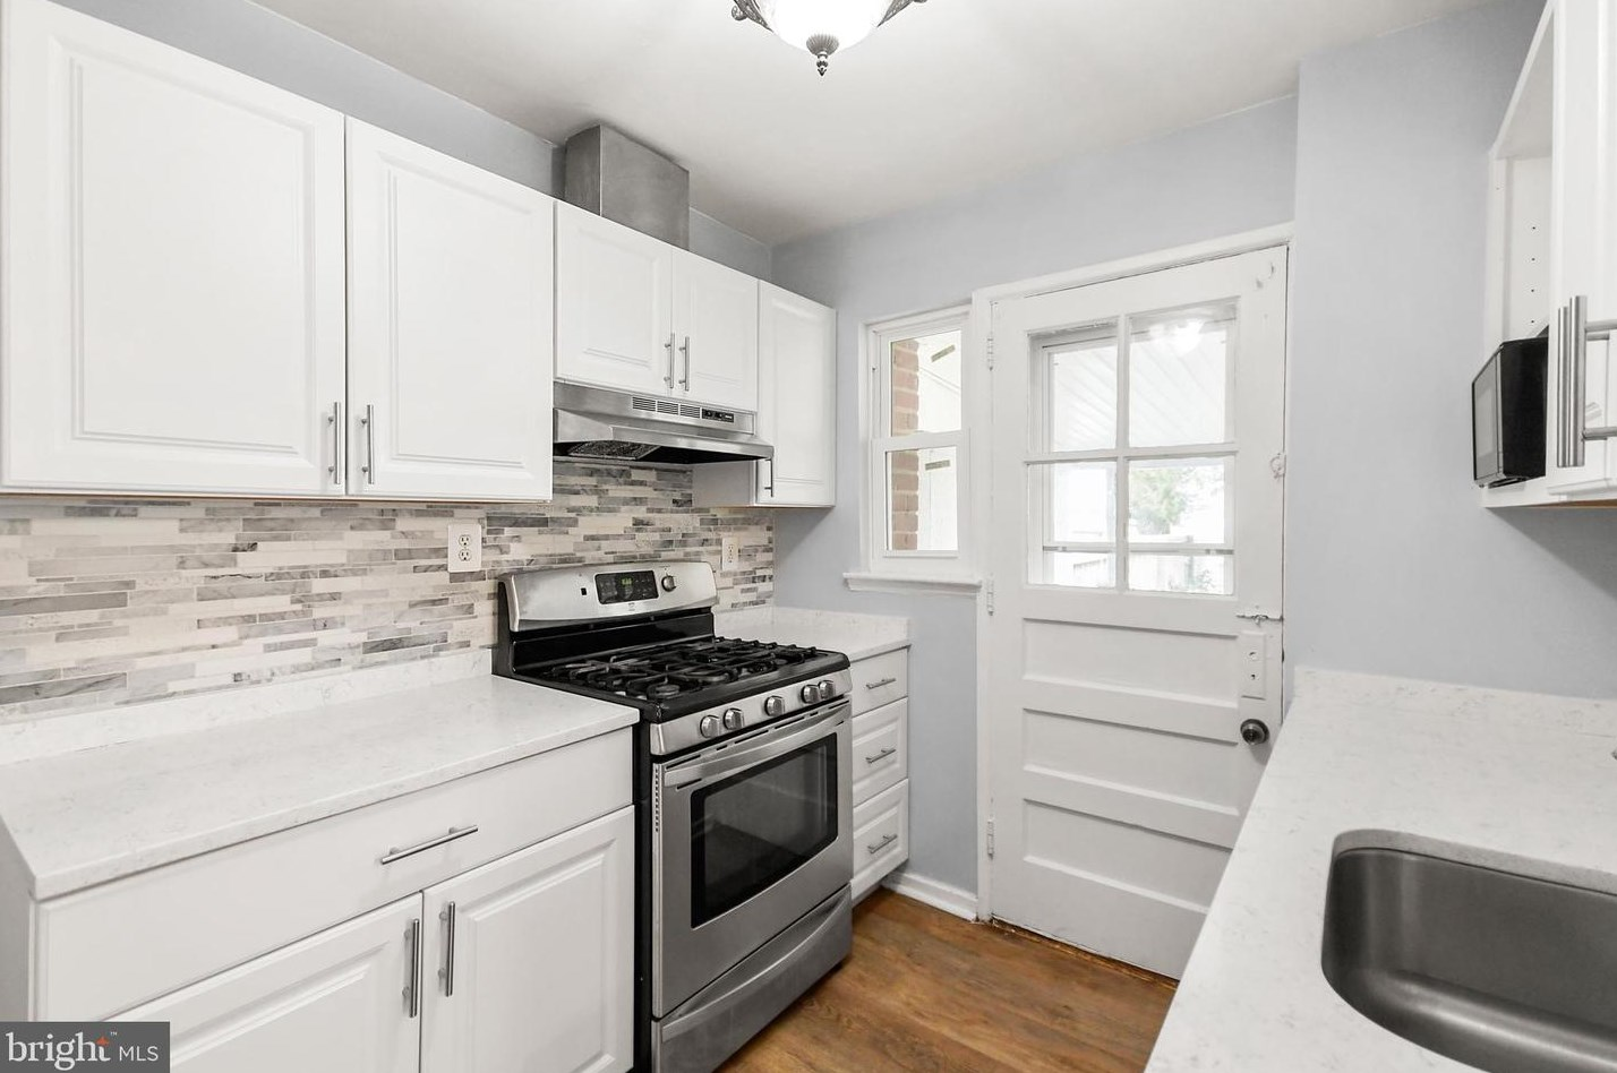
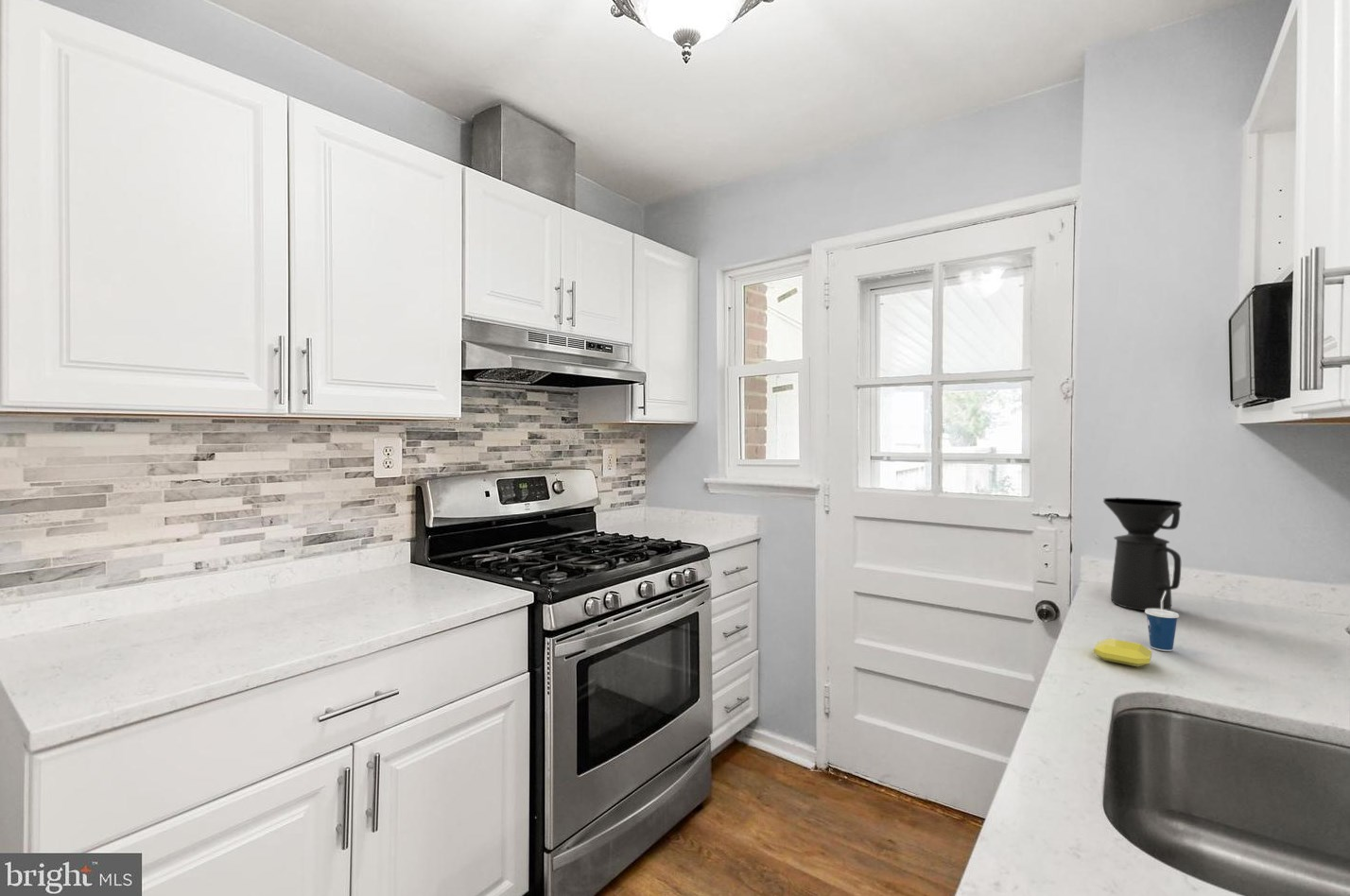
+ soap bar [1093,638,1152,667]
+ cup [1144,591,1180,652]
+ coffee maker [1102,496,1183,612]
